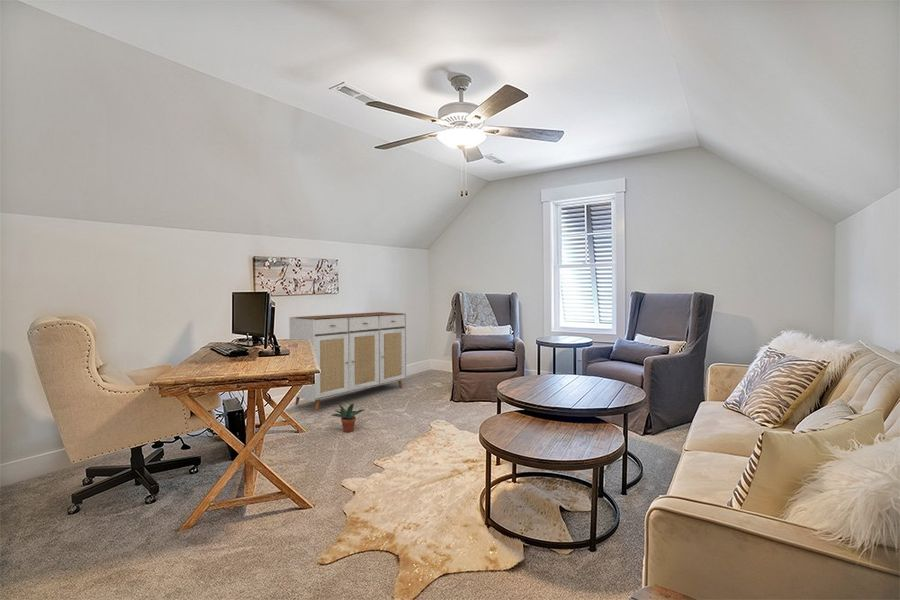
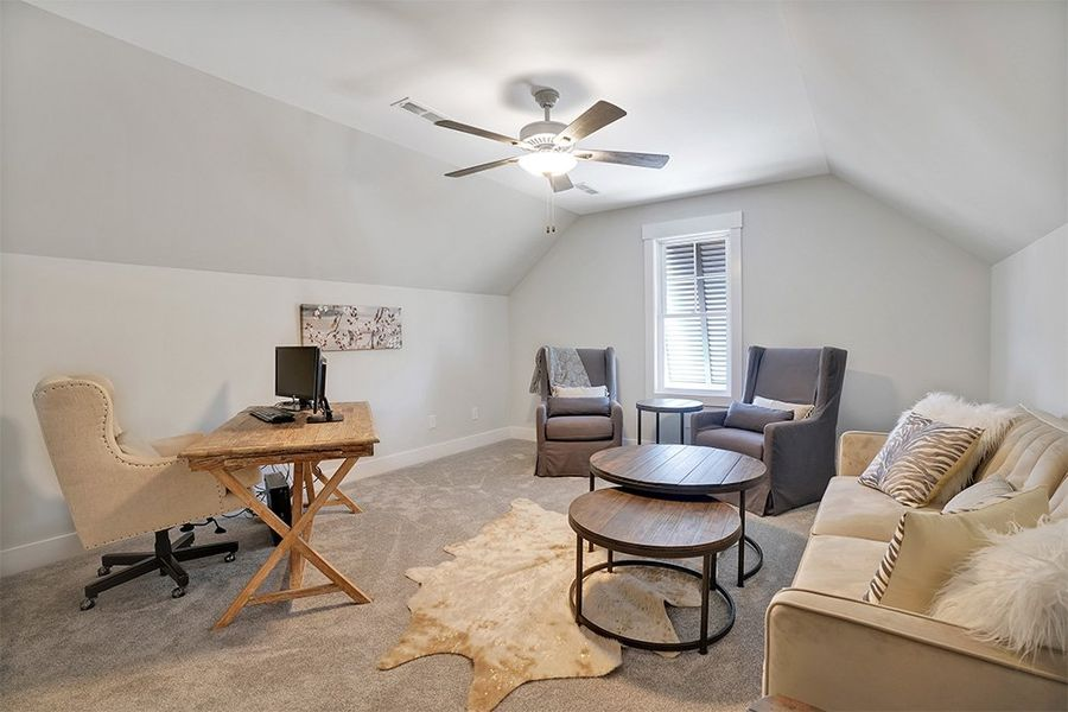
- sideboard [288,311,407,412]
- potted plant [330,403,367,433]
